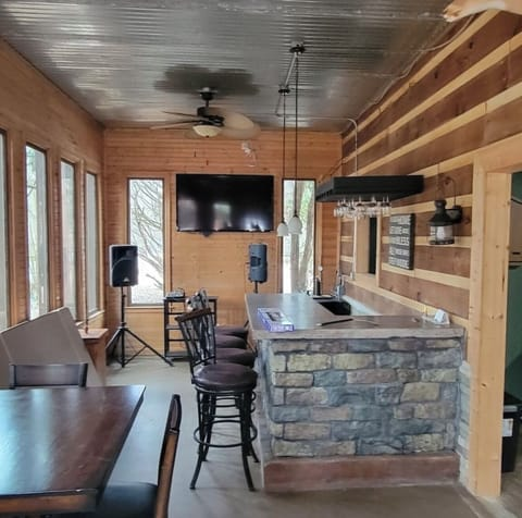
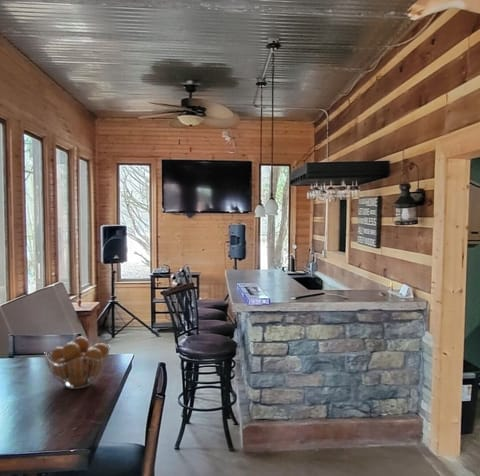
+ fruit basket [44,336,111,390]
